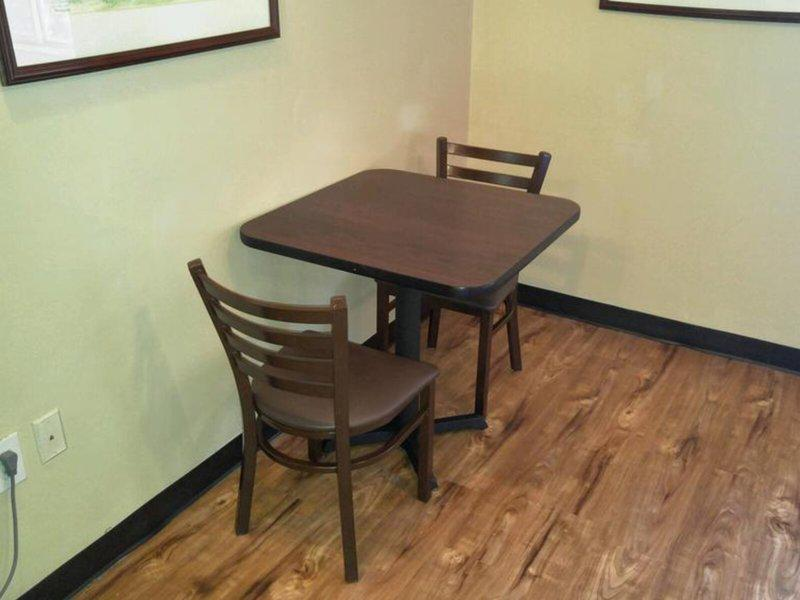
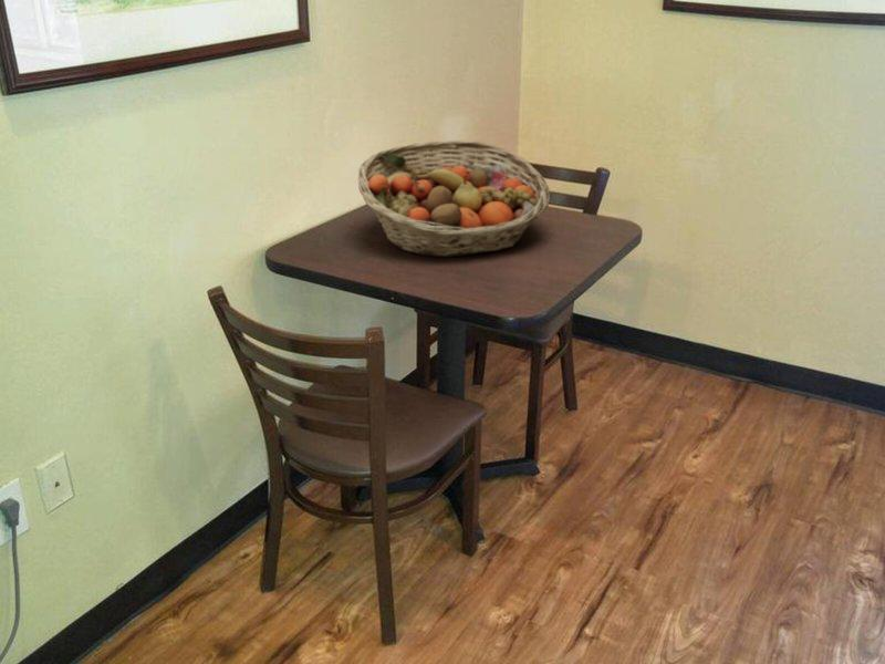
+ fruit basket [357,139,551,258]
